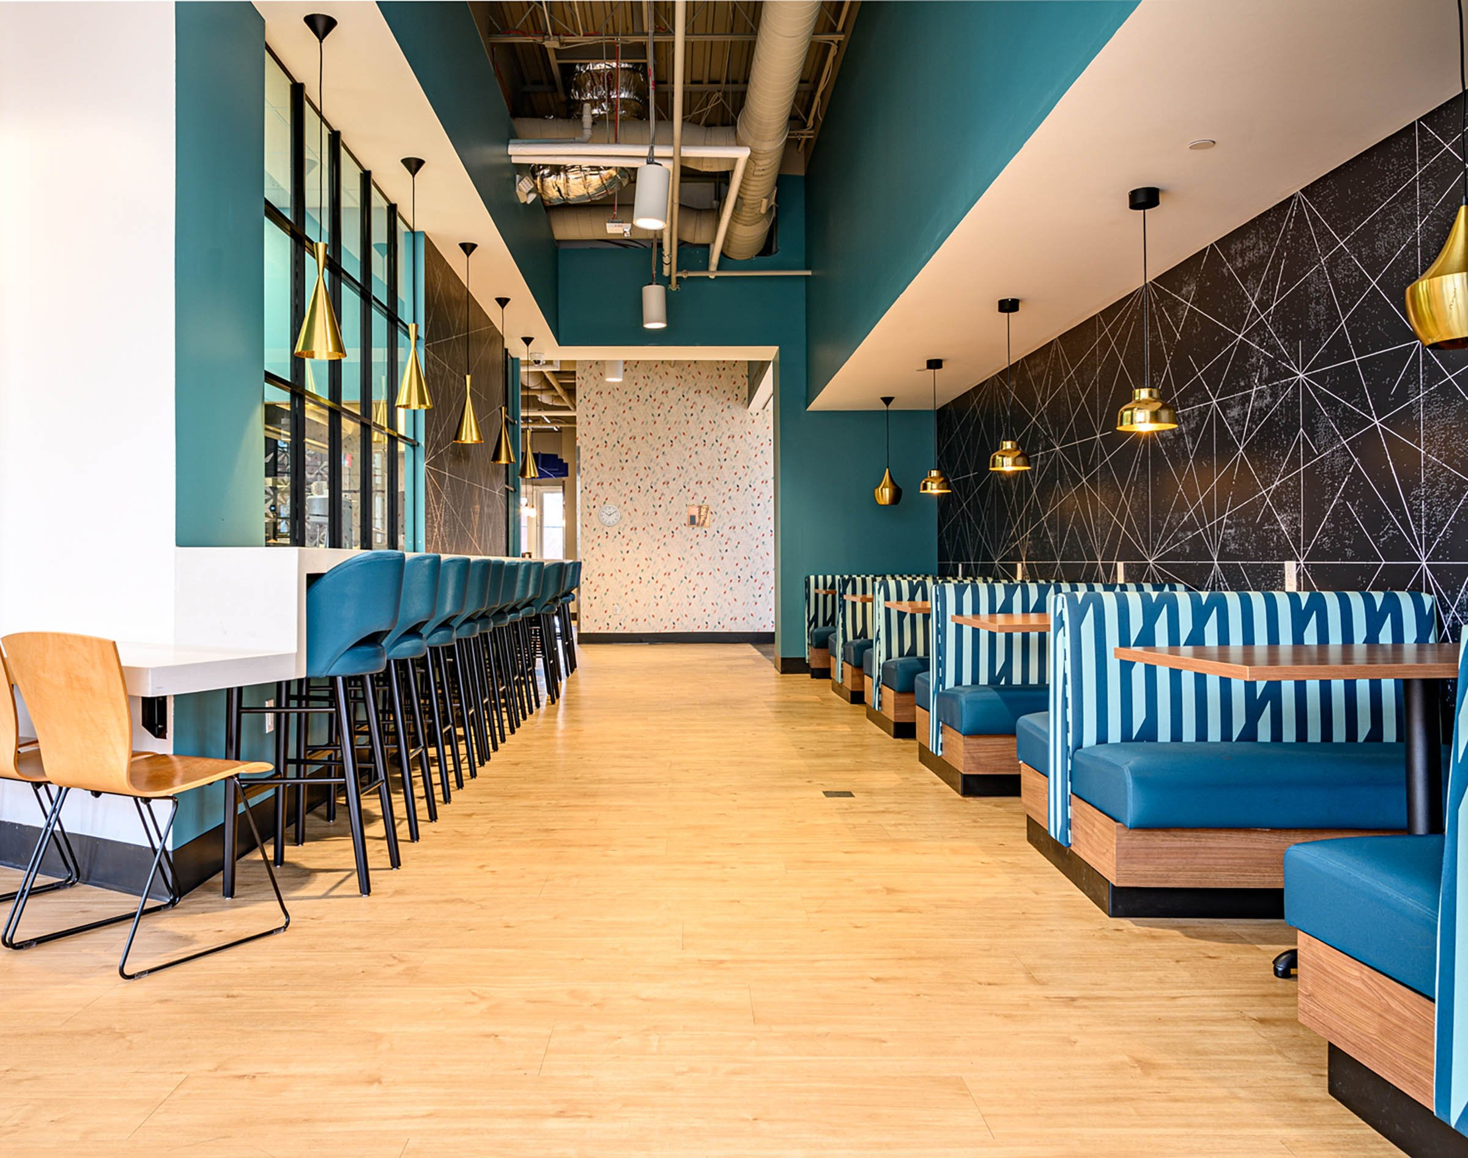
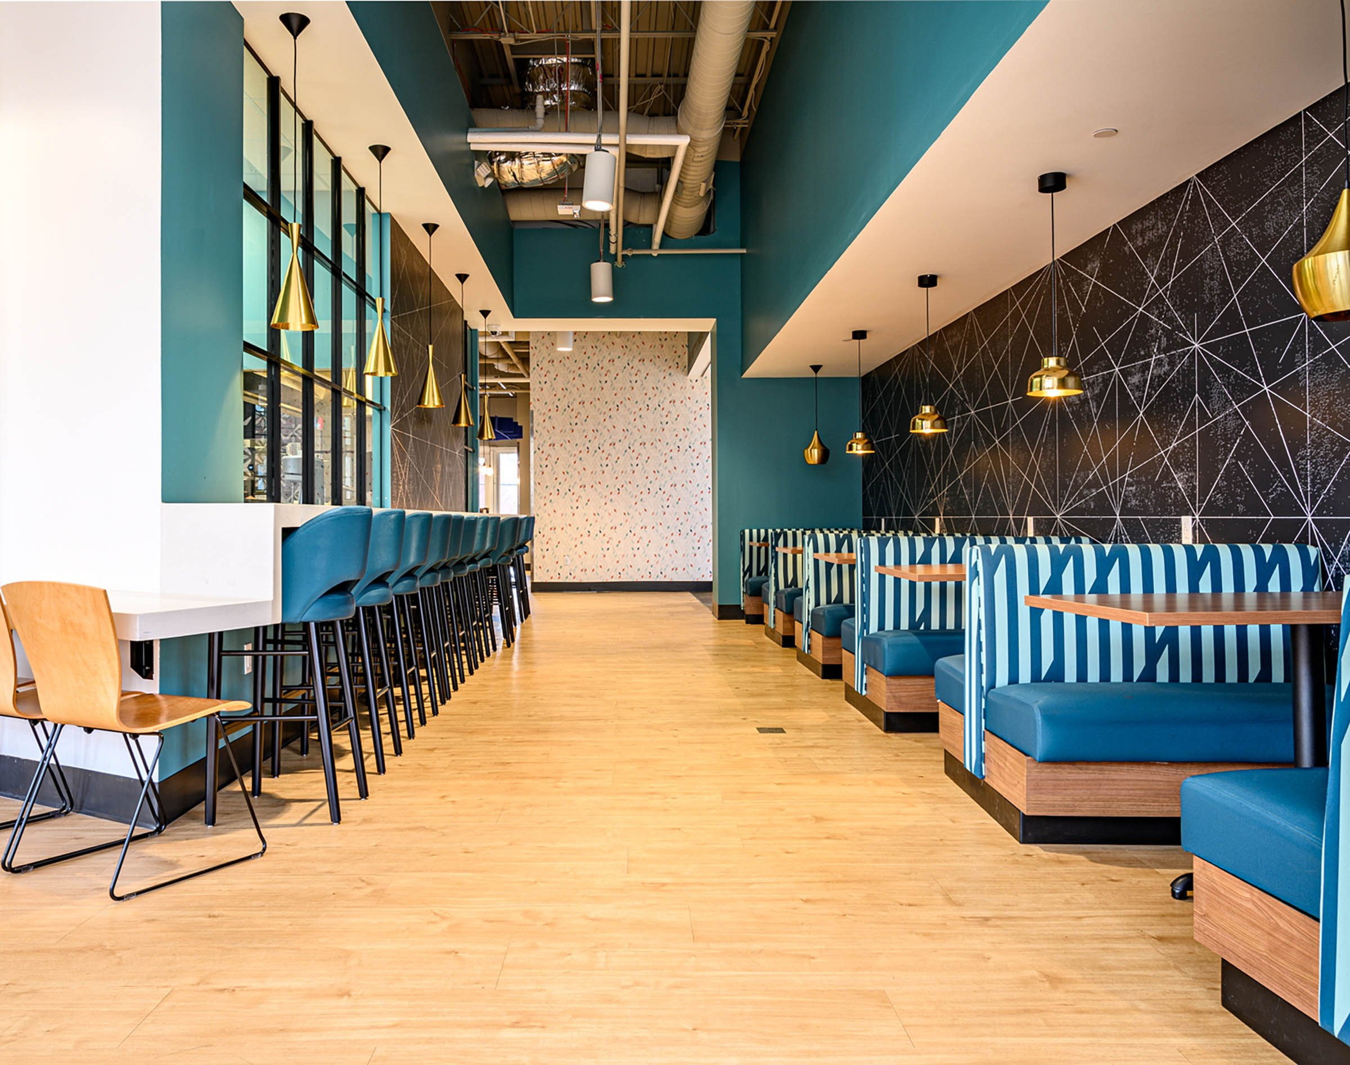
- wall clock [598,504,622,528]
- wall art [686,504,710,528]
